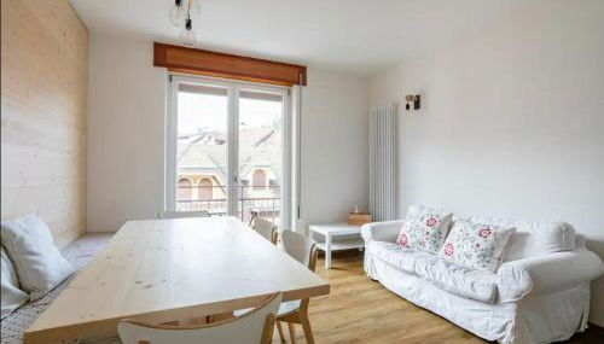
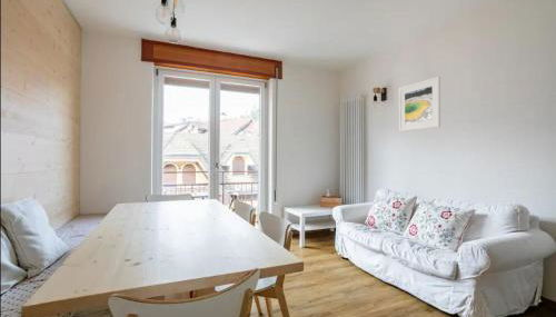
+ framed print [398,76,441,132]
